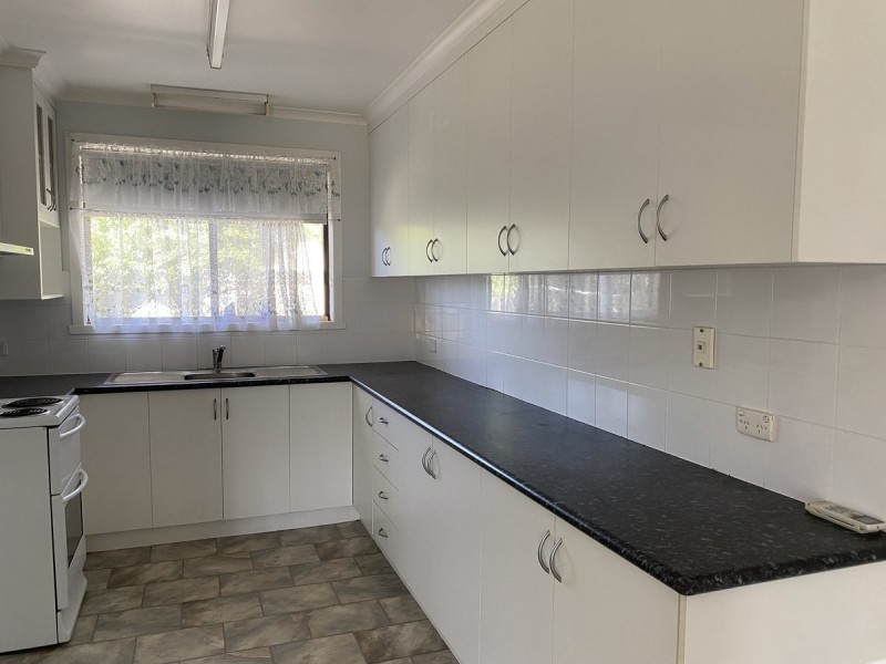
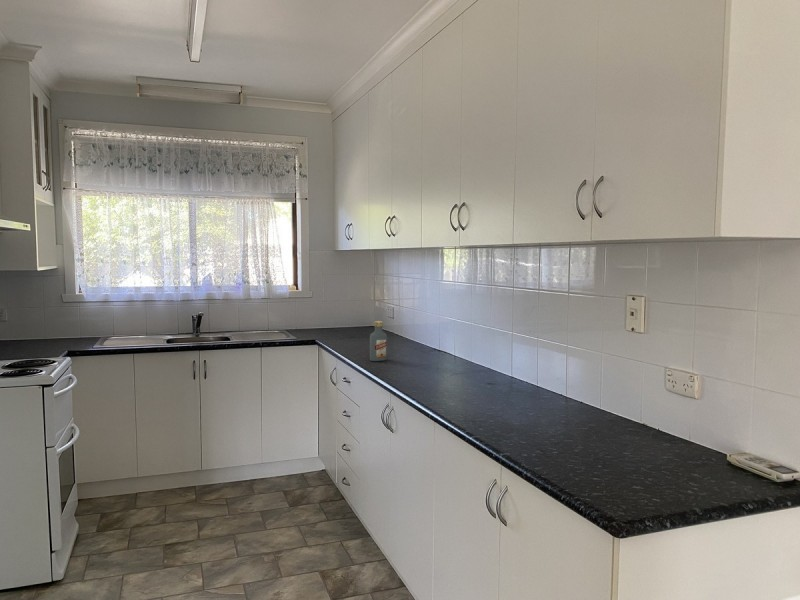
+ vodka [369,320,388,362]
